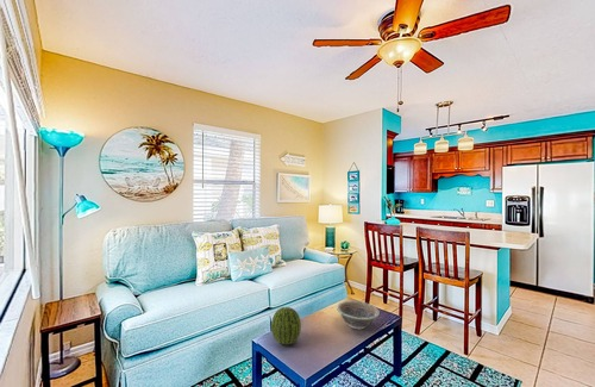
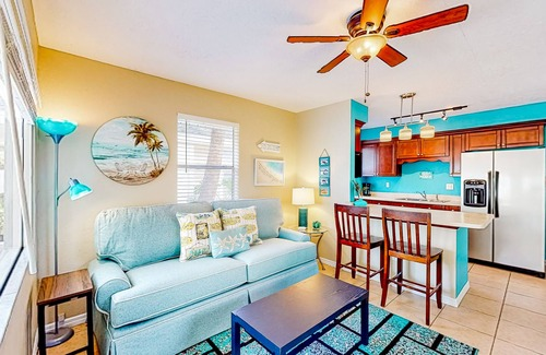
- fruit [270,306,302,345]
- decorative bowl [336,300,381,330]
